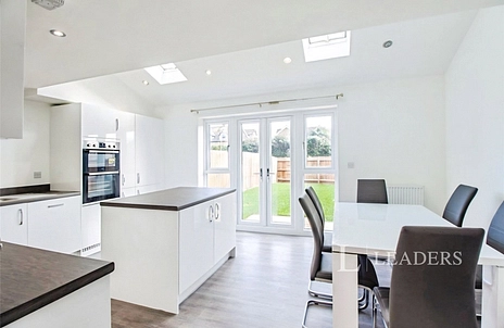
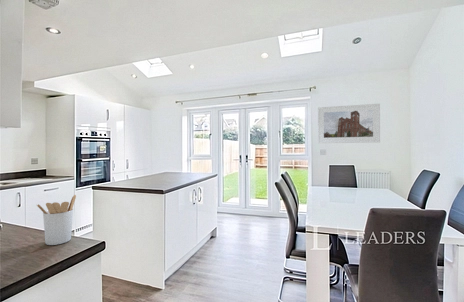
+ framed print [317,103,381,144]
+ utensil holder [36,194,77,246]
